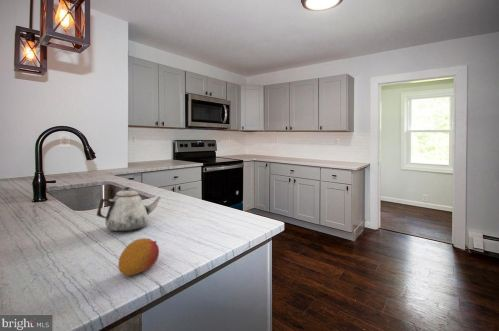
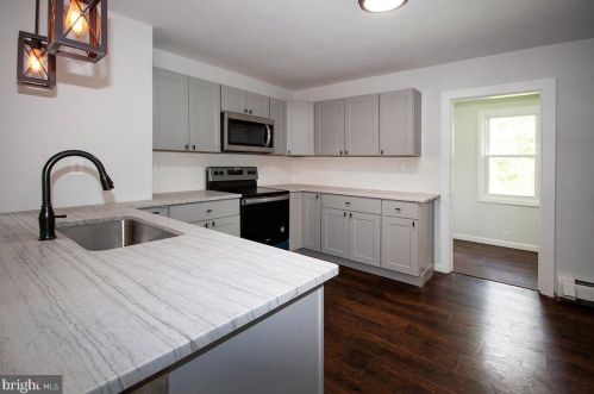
- fruit [117,237,160,277]
- teapot [96,186,162,232]
